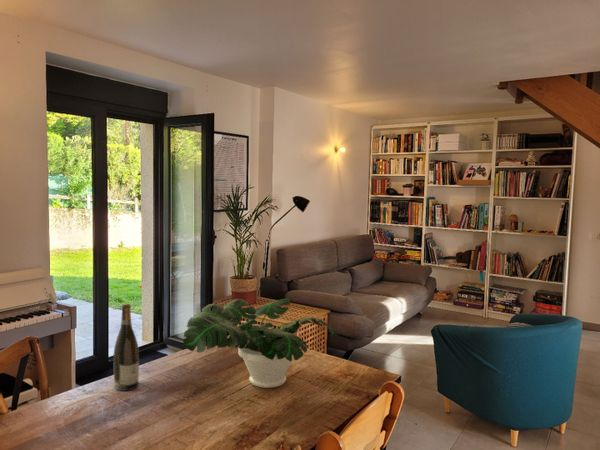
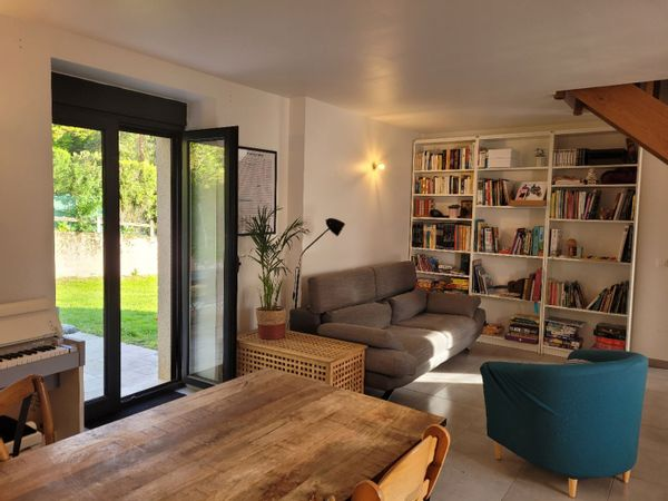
- potted plant [182,298,339,389]
- wine bottle [113,303,140,392]
